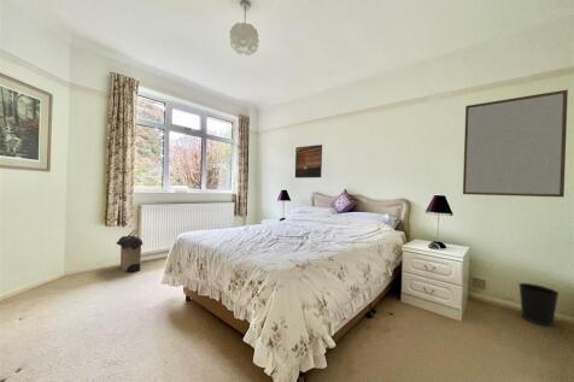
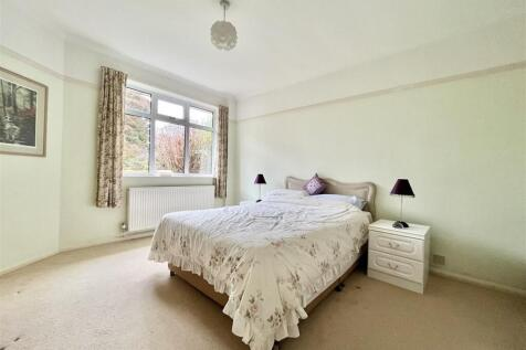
- laundry hamper [116,228,144,274]
- home mirror [462,89,569,199]
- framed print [294,143,323,180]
- wastebasket [517,282,561,328]
